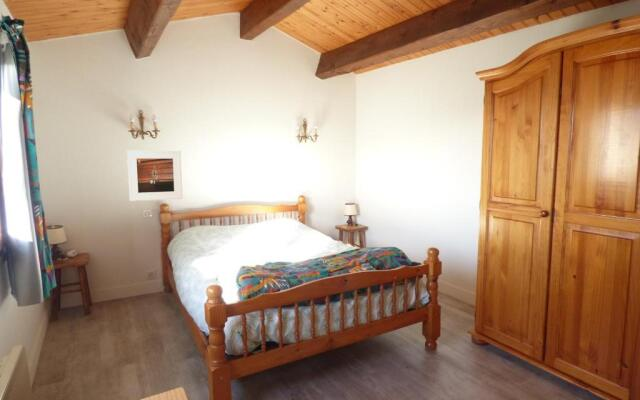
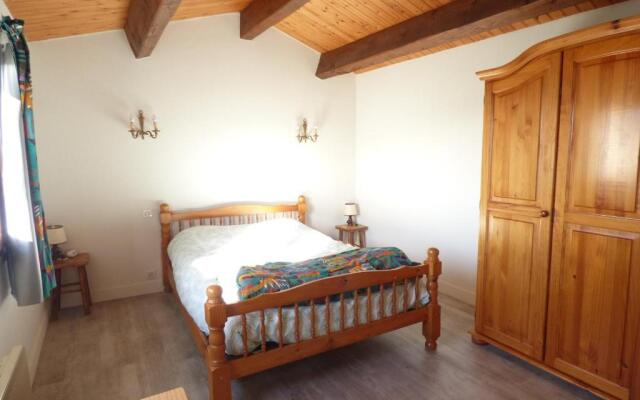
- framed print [126,149,184,202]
